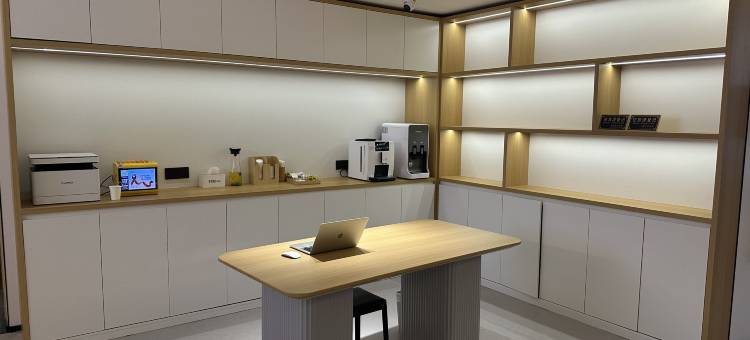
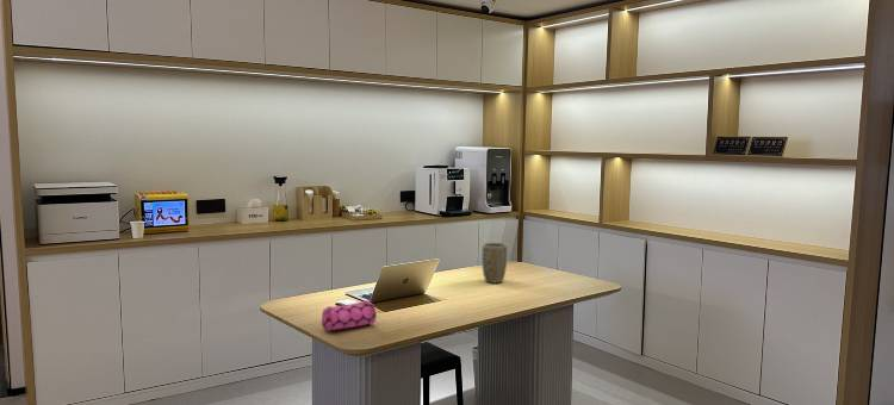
+ plant pot [480,242,508,284]
+ pencil case [321,298,378,332]
